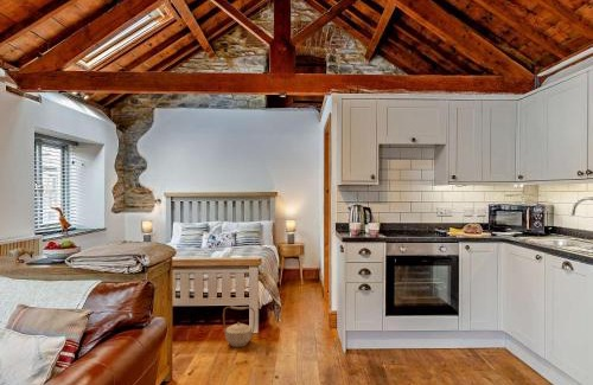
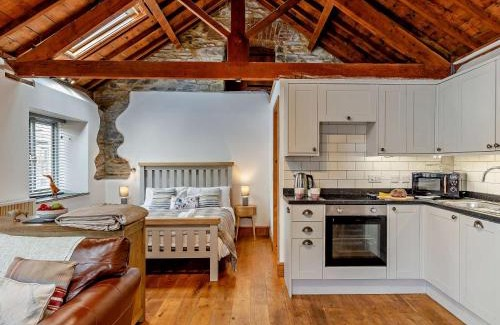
- basket [222,306,256,348]
